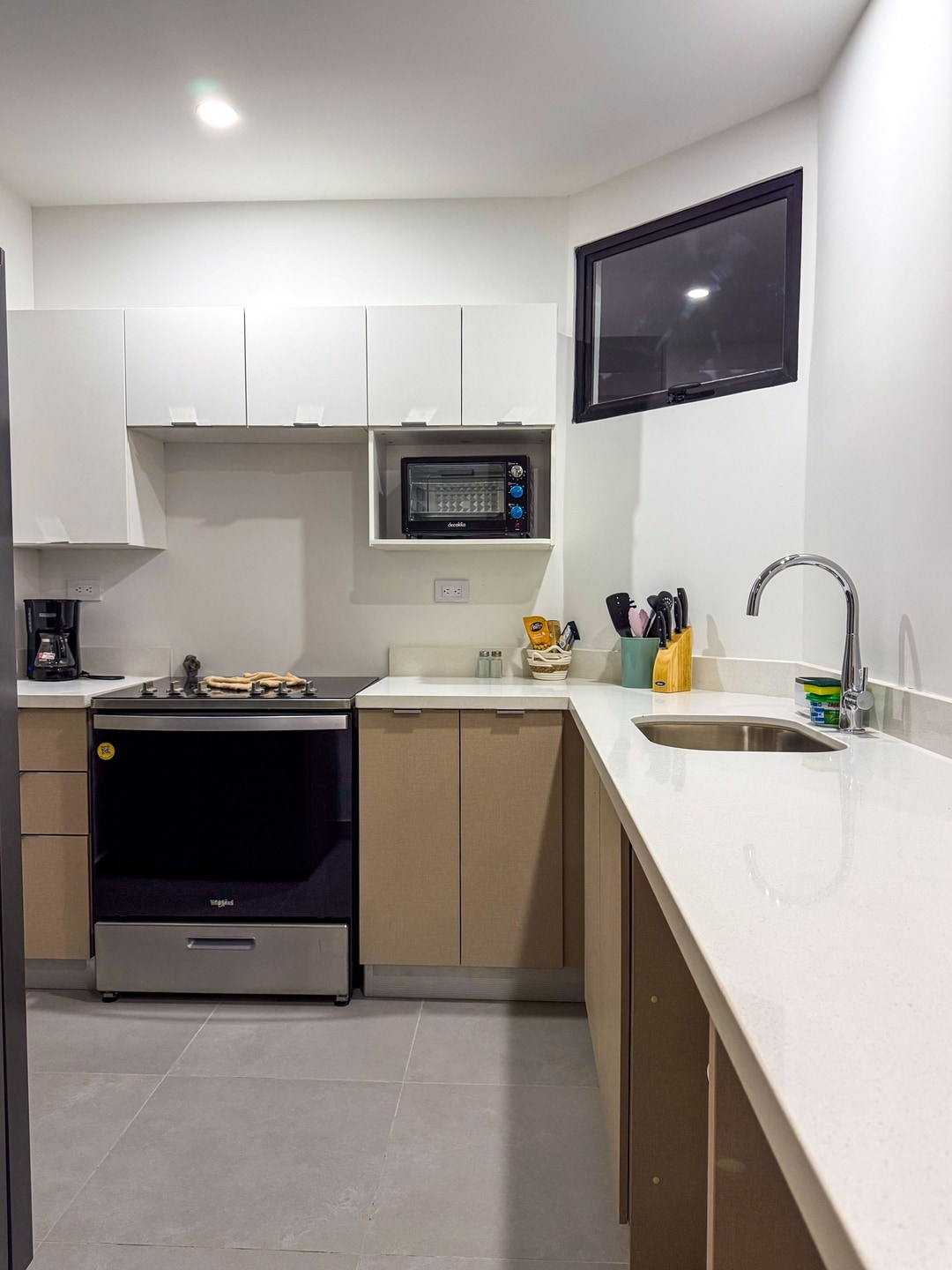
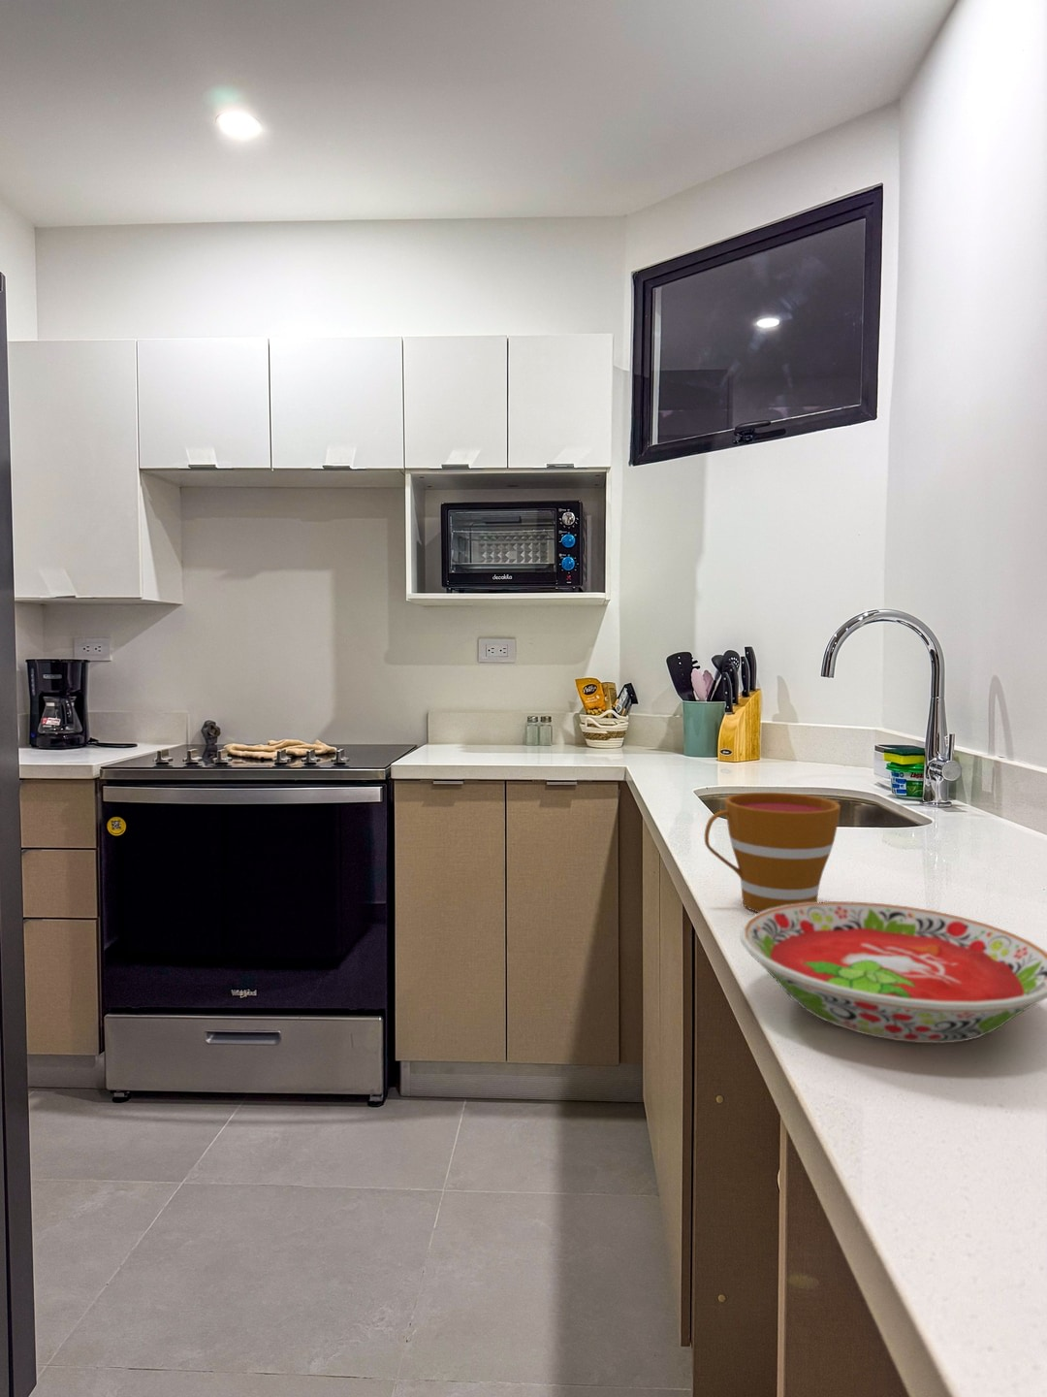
+ bowl [740,900,1047,1044]
+ cup [704,792,841,913]
